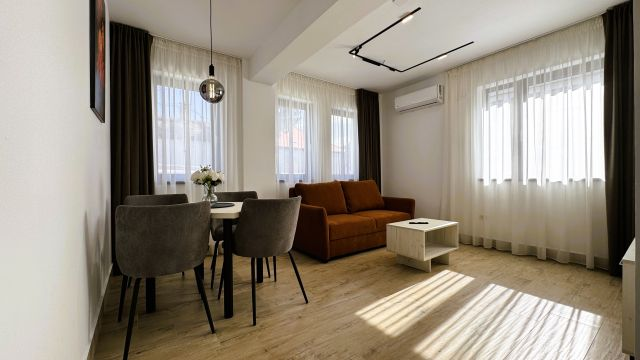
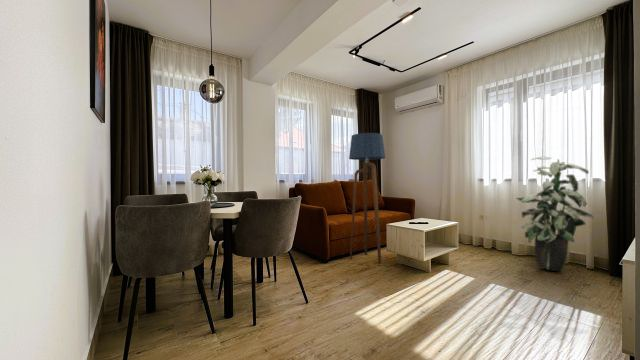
+ floor lamp [348,132,386,264]
+ indoor plant [515,156,595,273]
